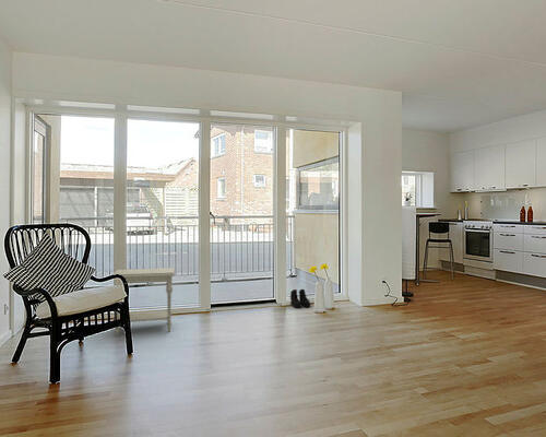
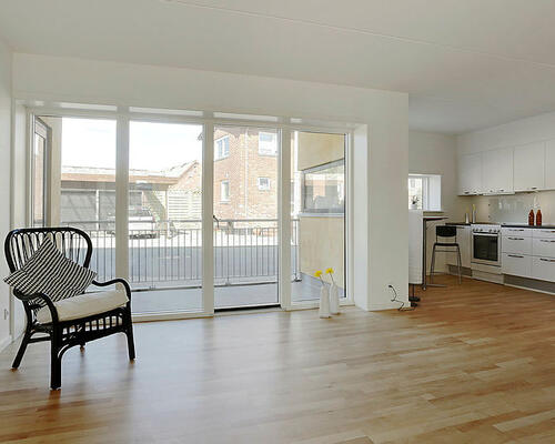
- boots [289,288,311,308]
- side table [111,267,176,336]
